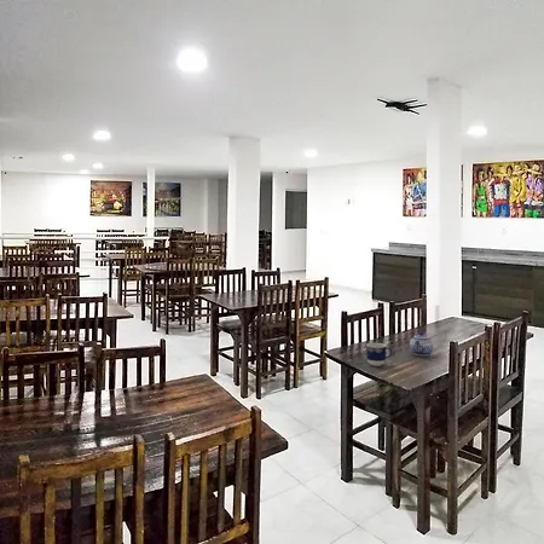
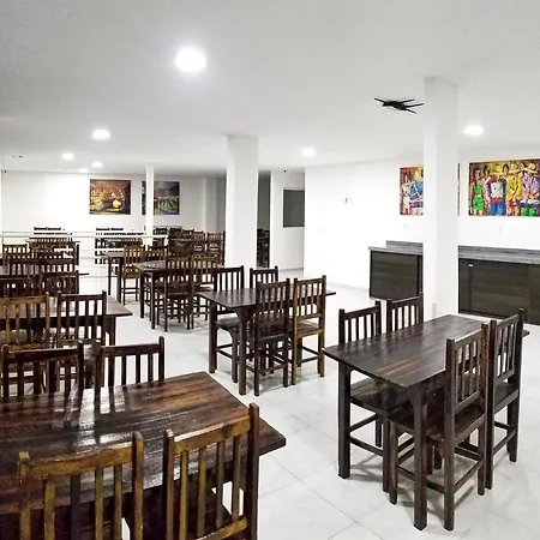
- cup [365,342,393,368]
- teapot [409,331,434,357]
